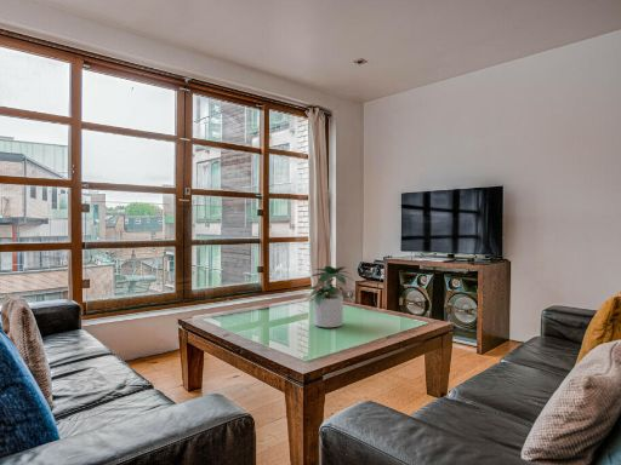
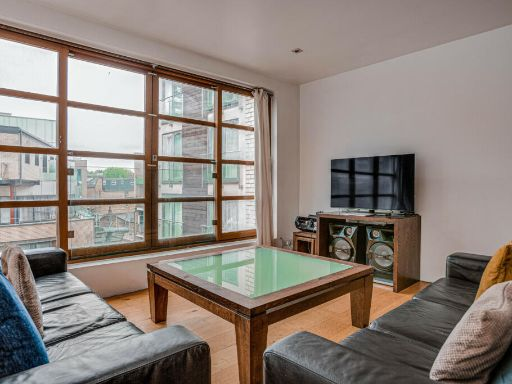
- potted plant [303,265,354,329]
